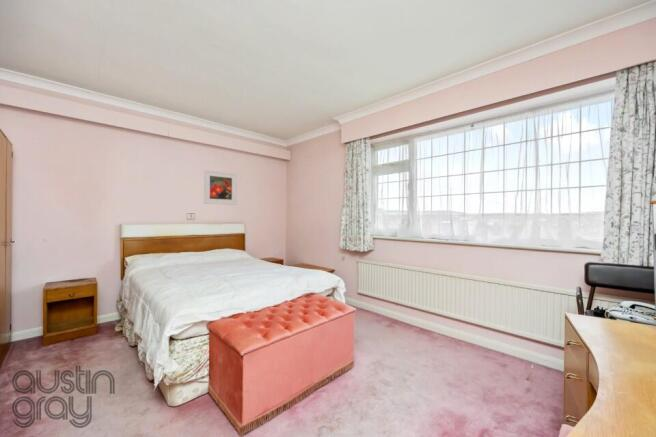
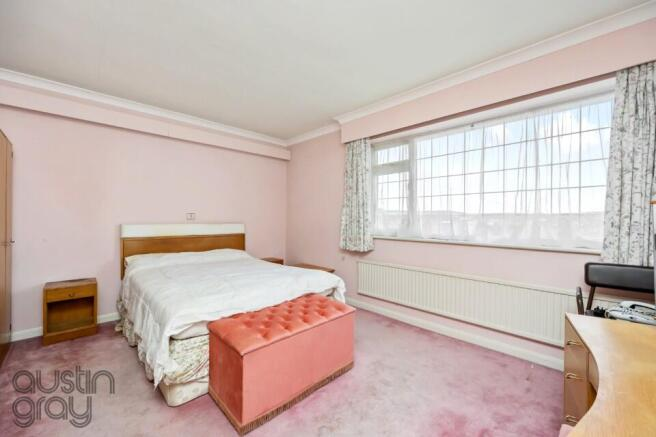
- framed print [203,169,238,206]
